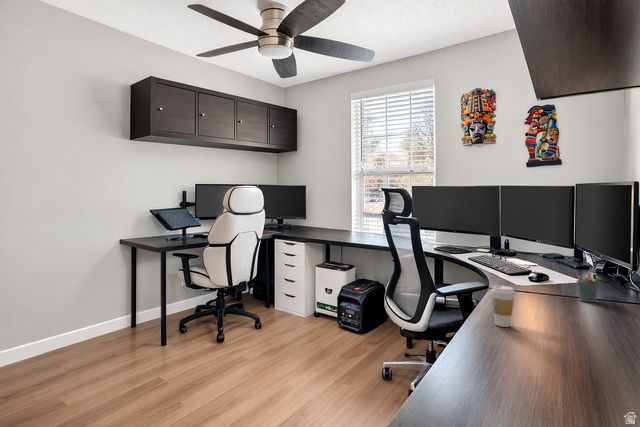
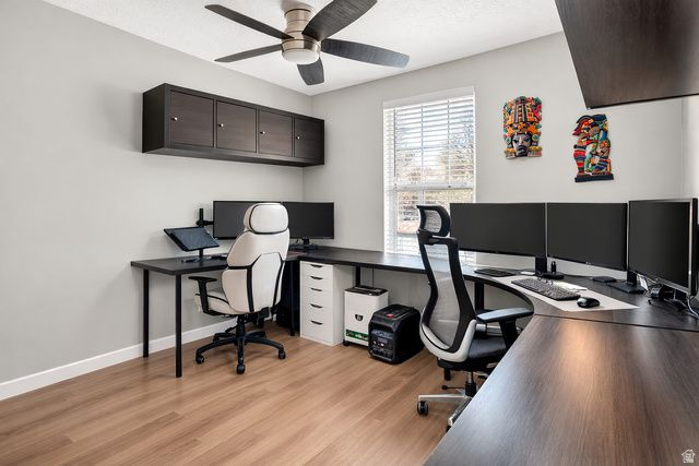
- pen holder [575,270,602,304]
- coffee cup [490,285,516,328]
